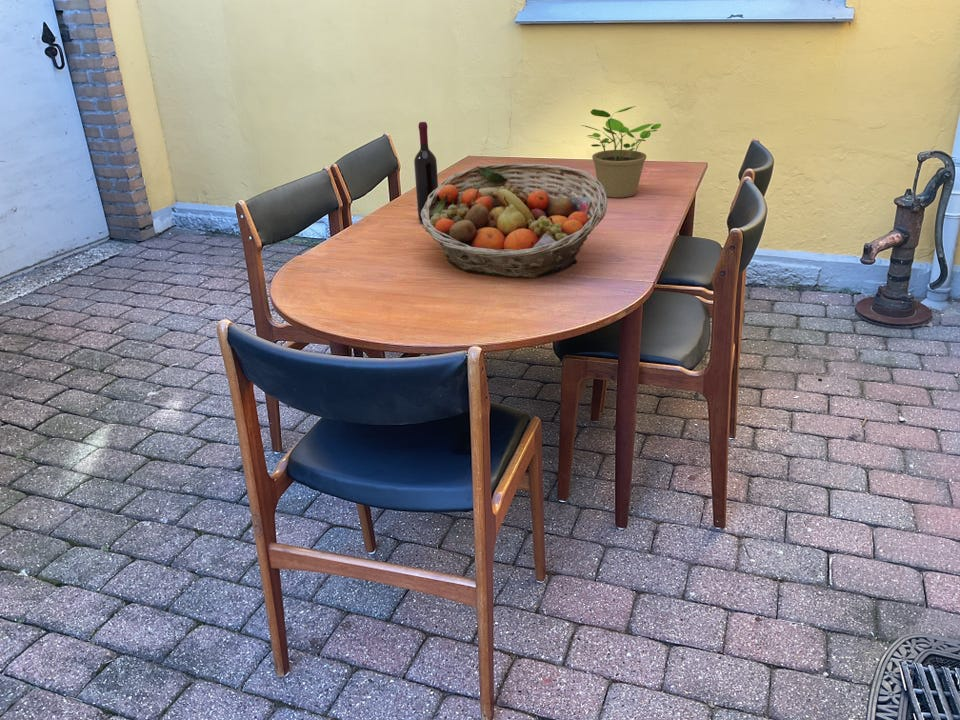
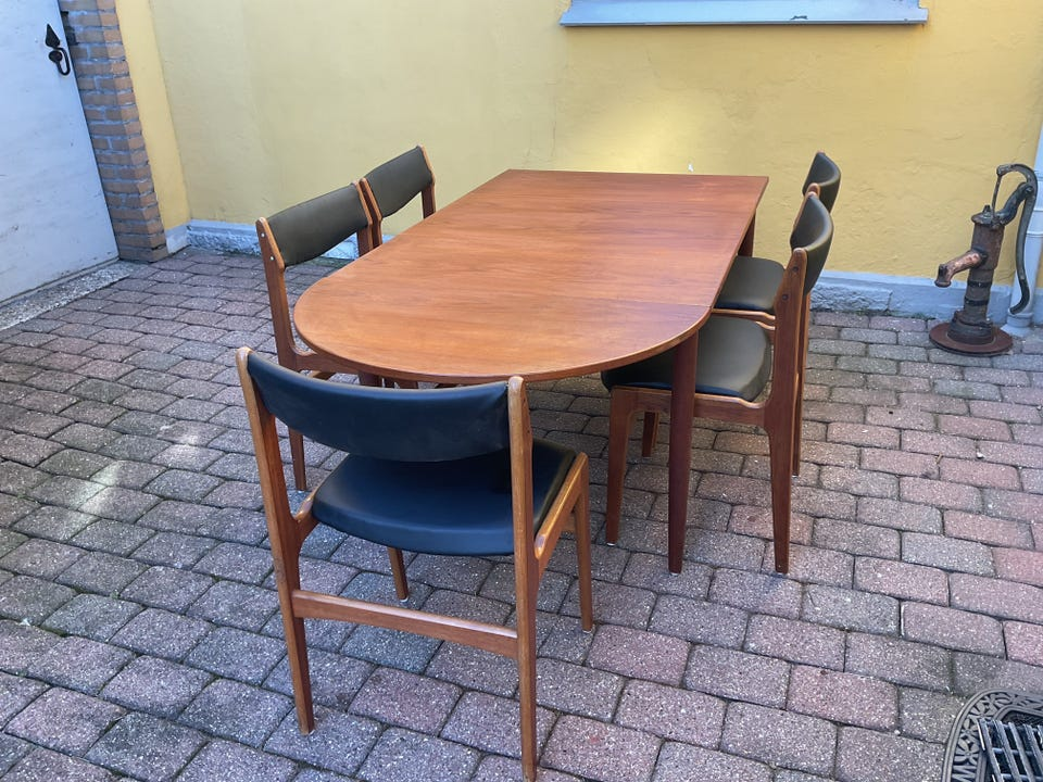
- potted plant [581,105,662,199]
- fruit basket [421,162,608,279]
- wine bottle [413,121,439,224]
